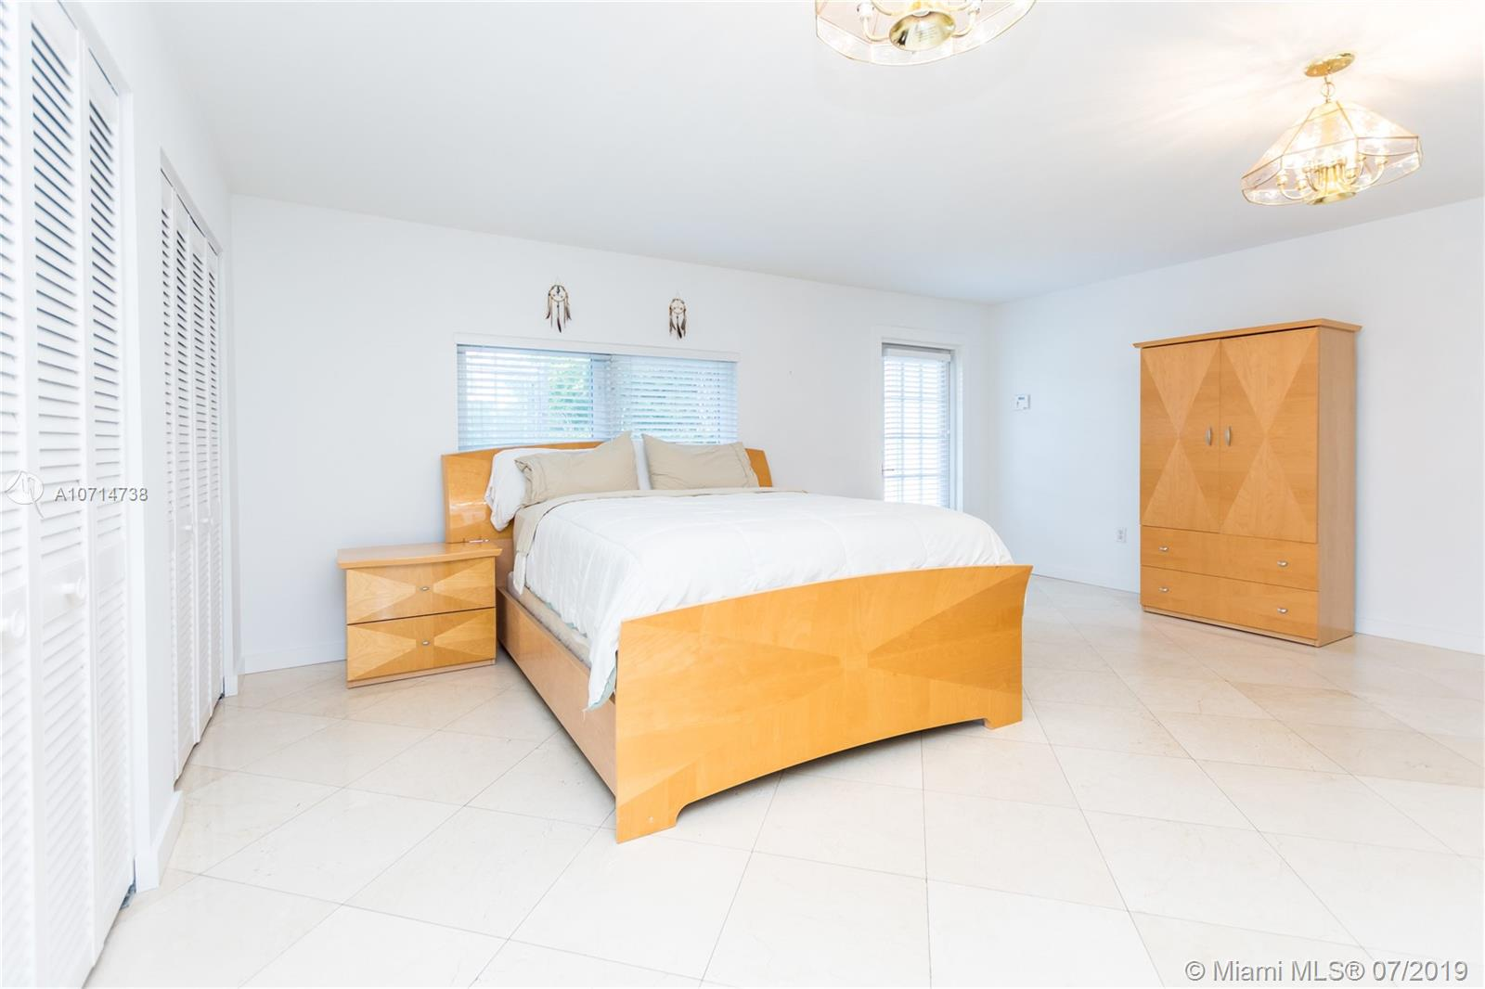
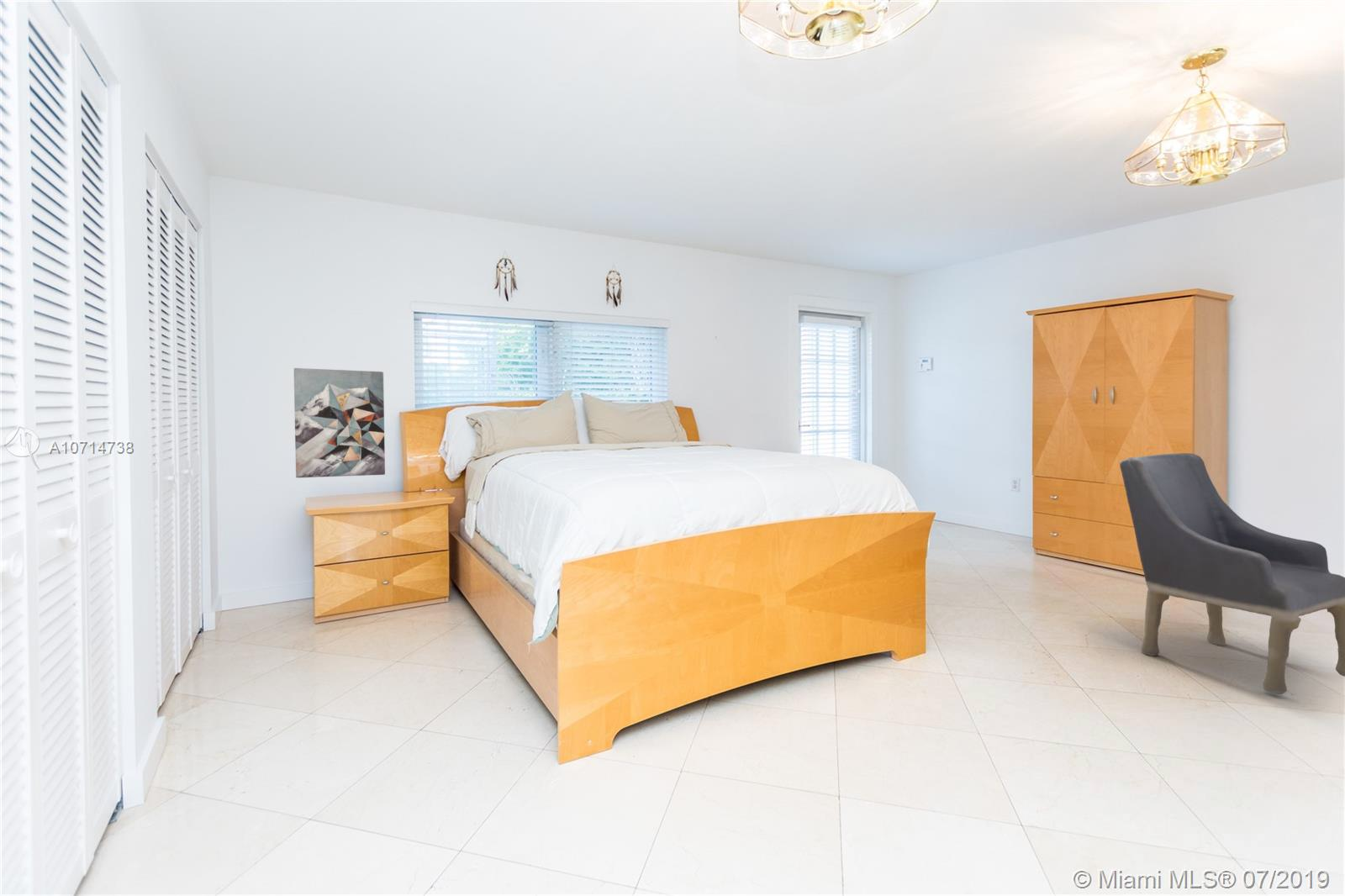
+ armchair [1119,452,1345,695]
+ wall art [293,367,386,478]
